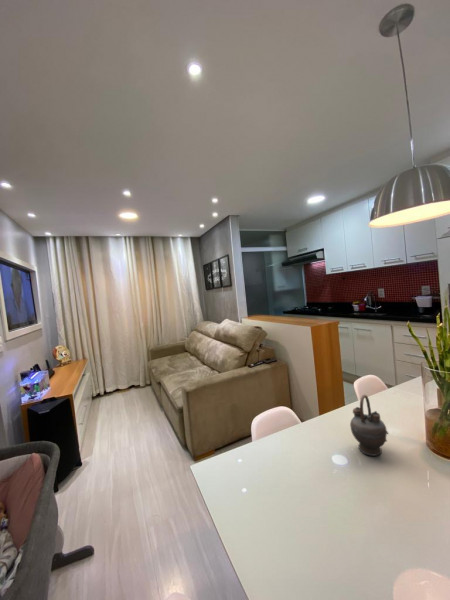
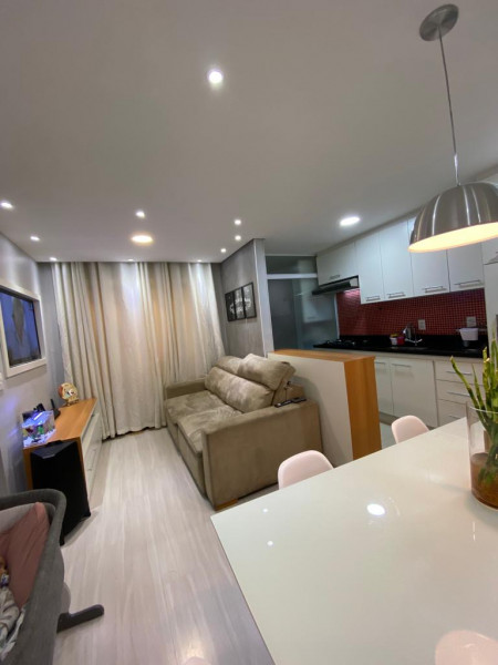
- teapot [349,394,390,457]
